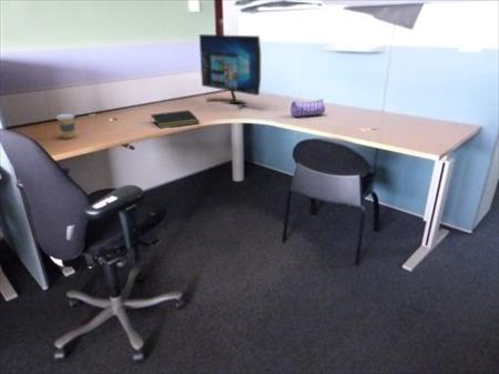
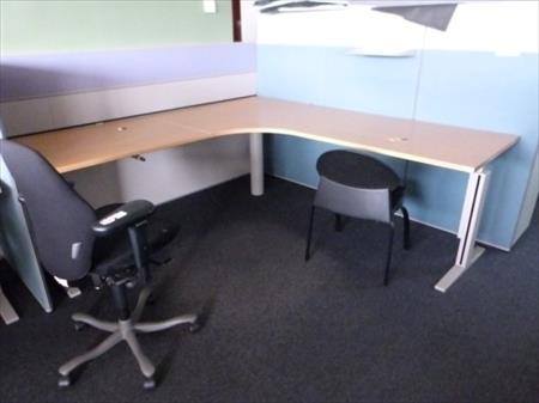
- pencil case [289,98,326,118]
- computer monitor [198,33,262,110]
- notepad [150,109,201,129]
- coffee cup [55,113,75,139]
